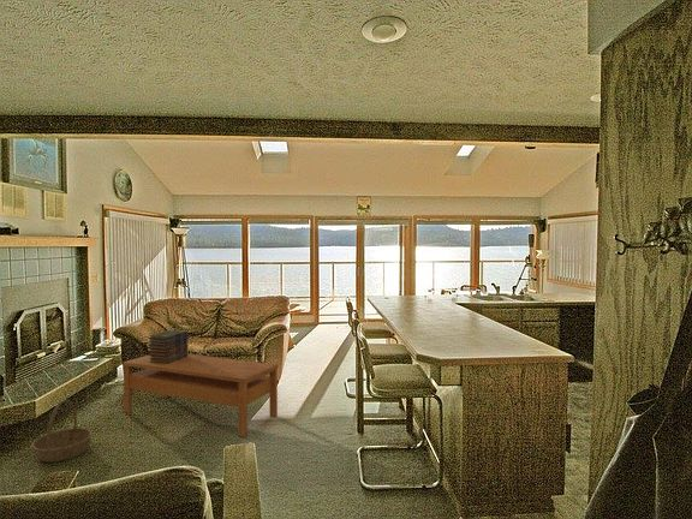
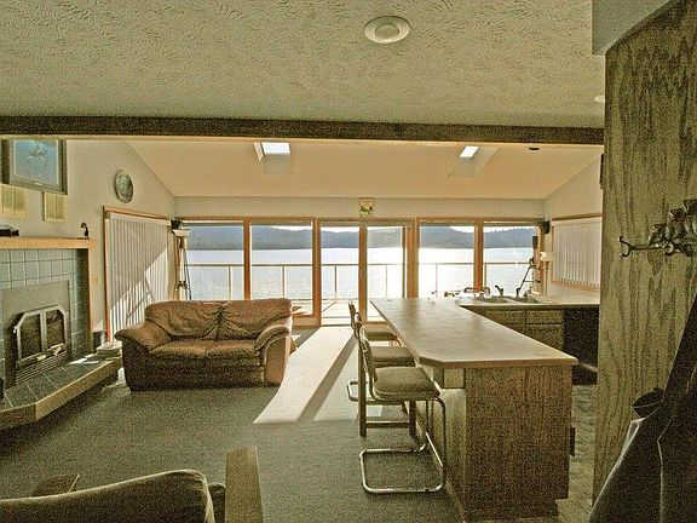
- book stack [148,329,189,364]
- basket [30,399,94,464]
- coffee table [123,353,279,437]
